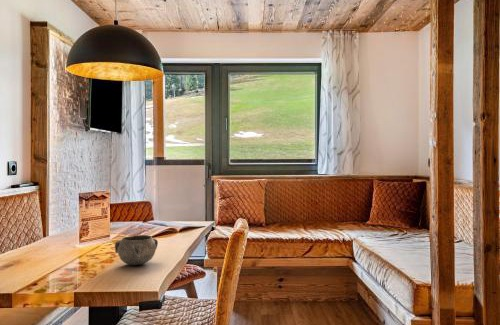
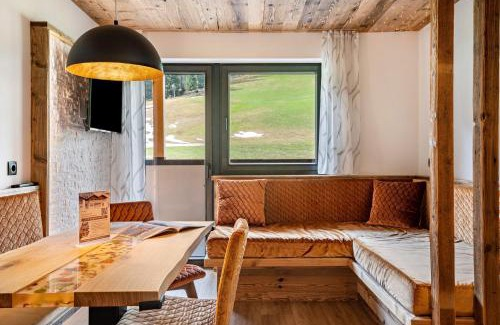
- decorative bowl [114,234,159,266]
